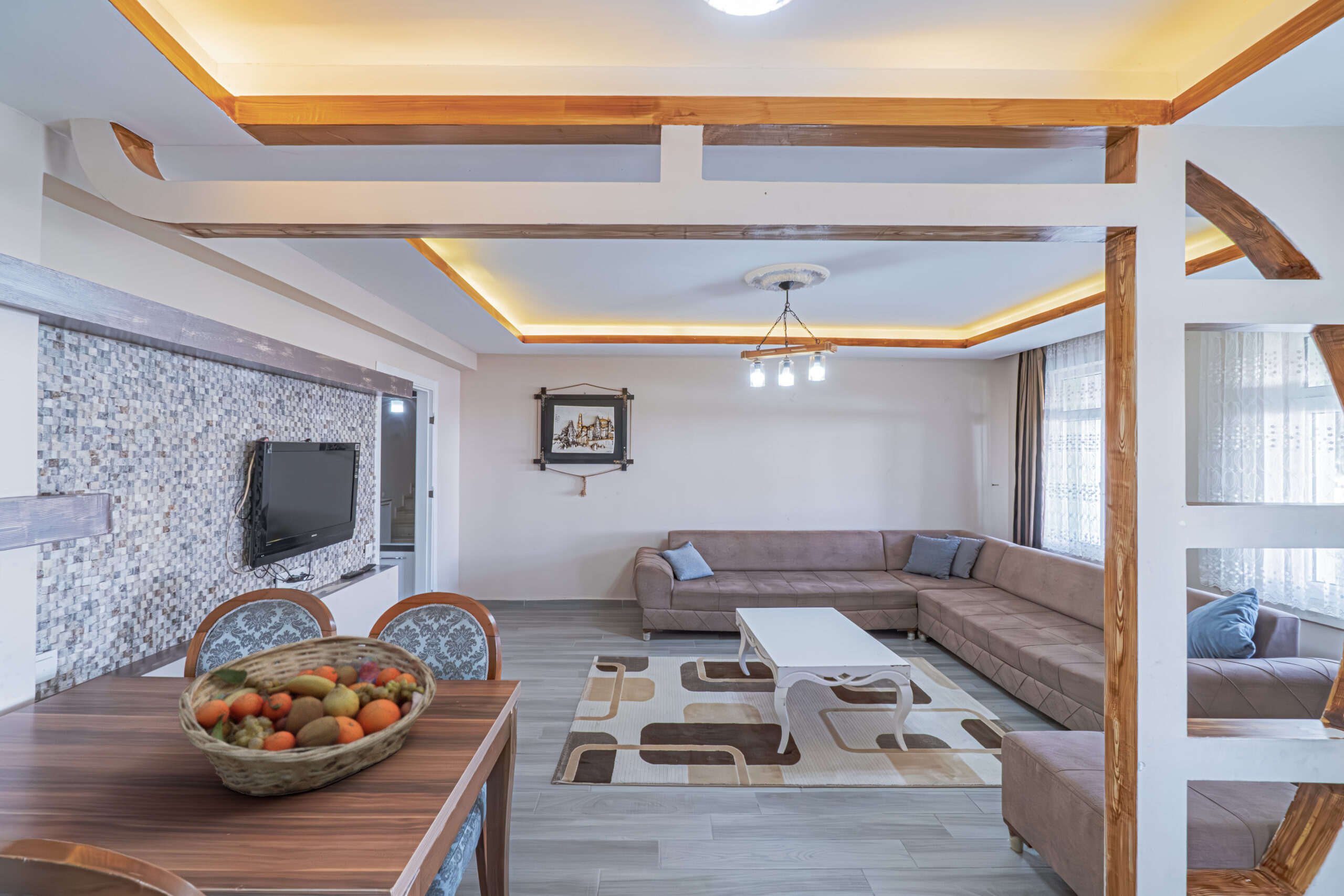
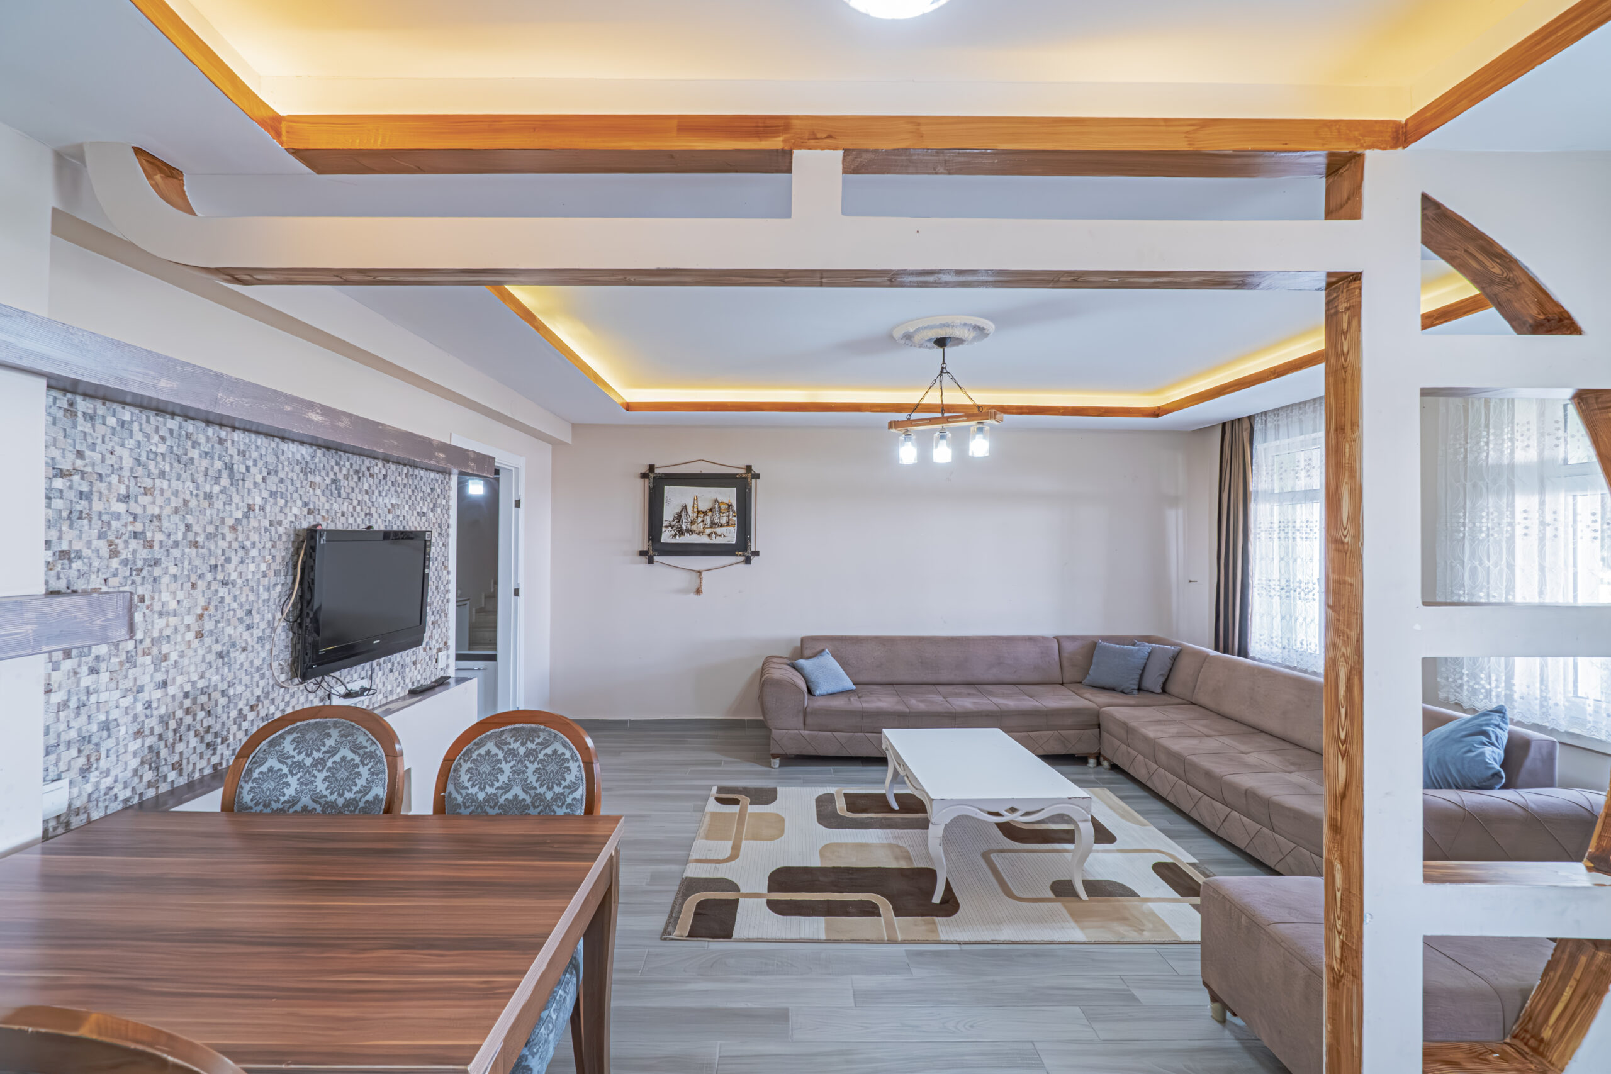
- fruit basket [177,635,438,797]
